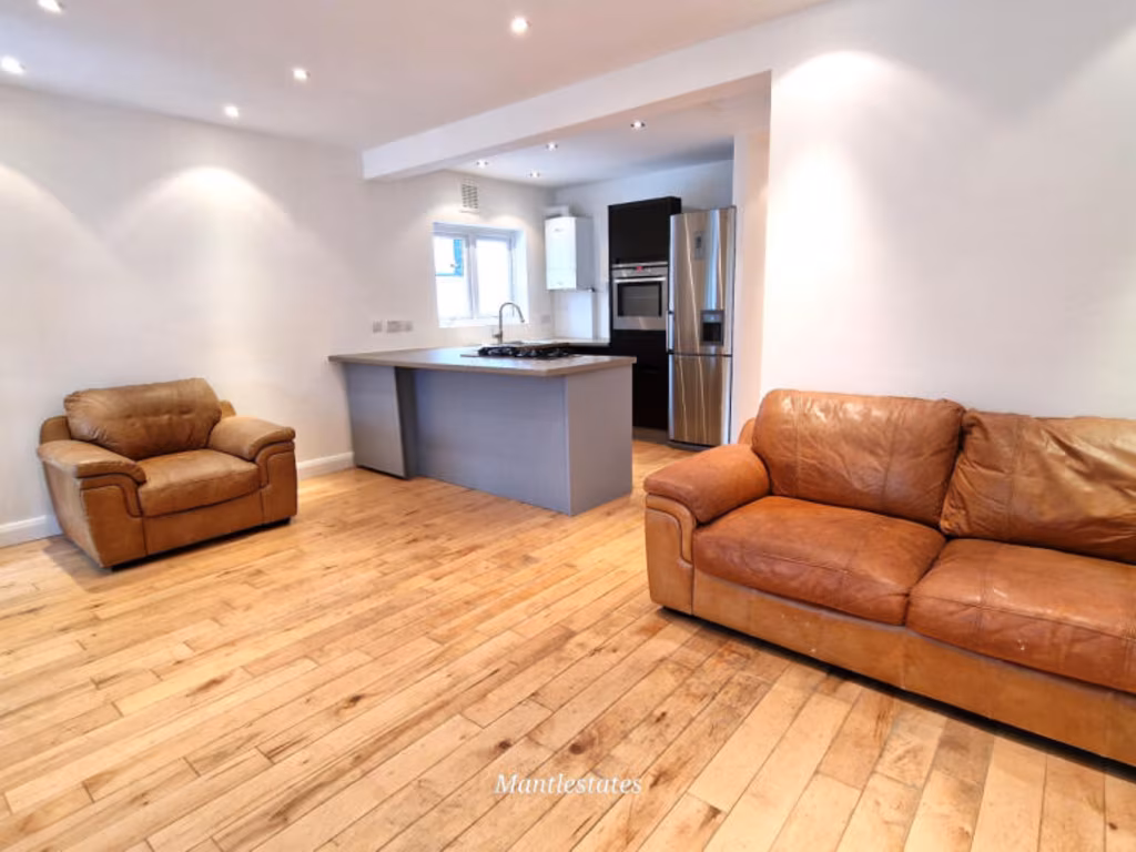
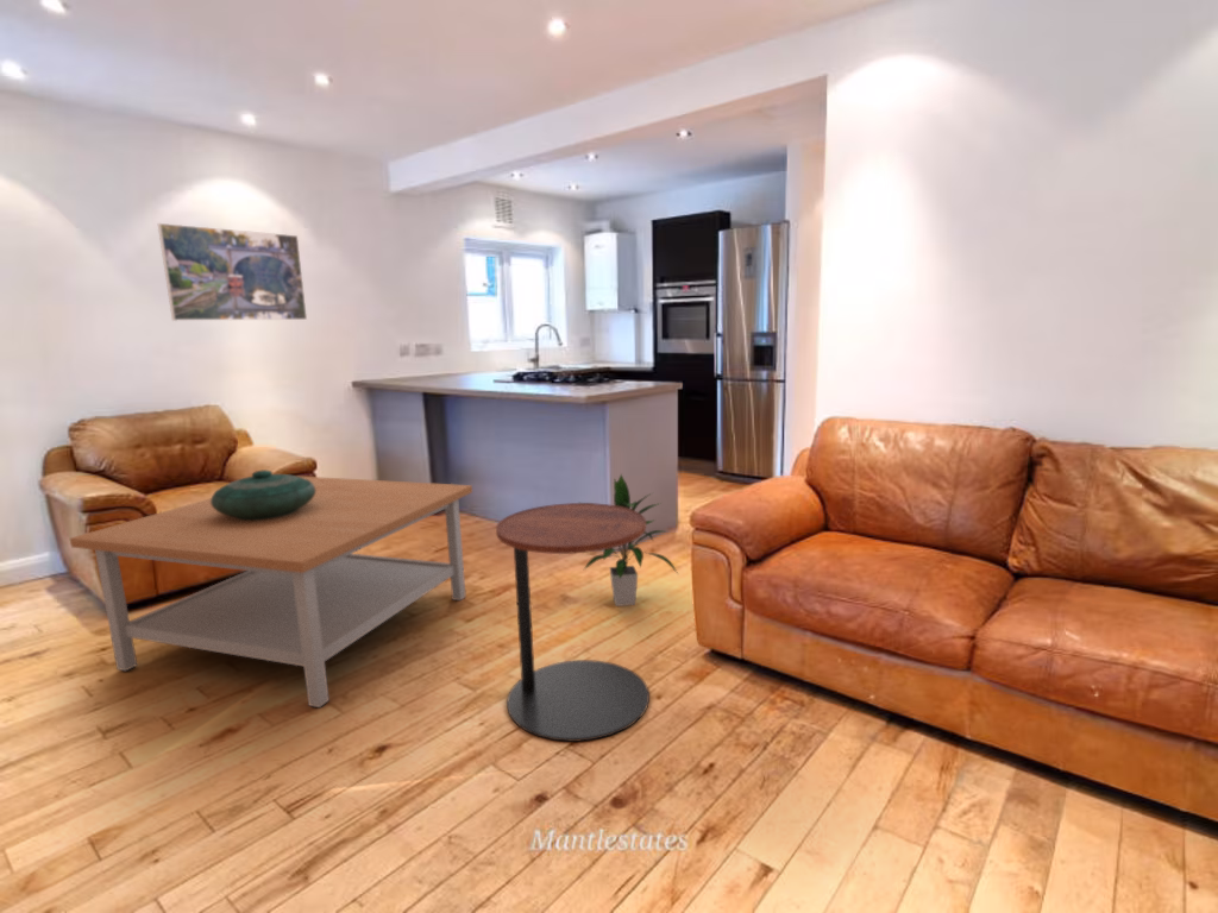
+ side table [495,502,651,743]
+ indoor plant [583,472,680,607]
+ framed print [157,222,308,322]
+ coffee table [69,476,473,709]
+ decorative bowl [211,468,315,520]
